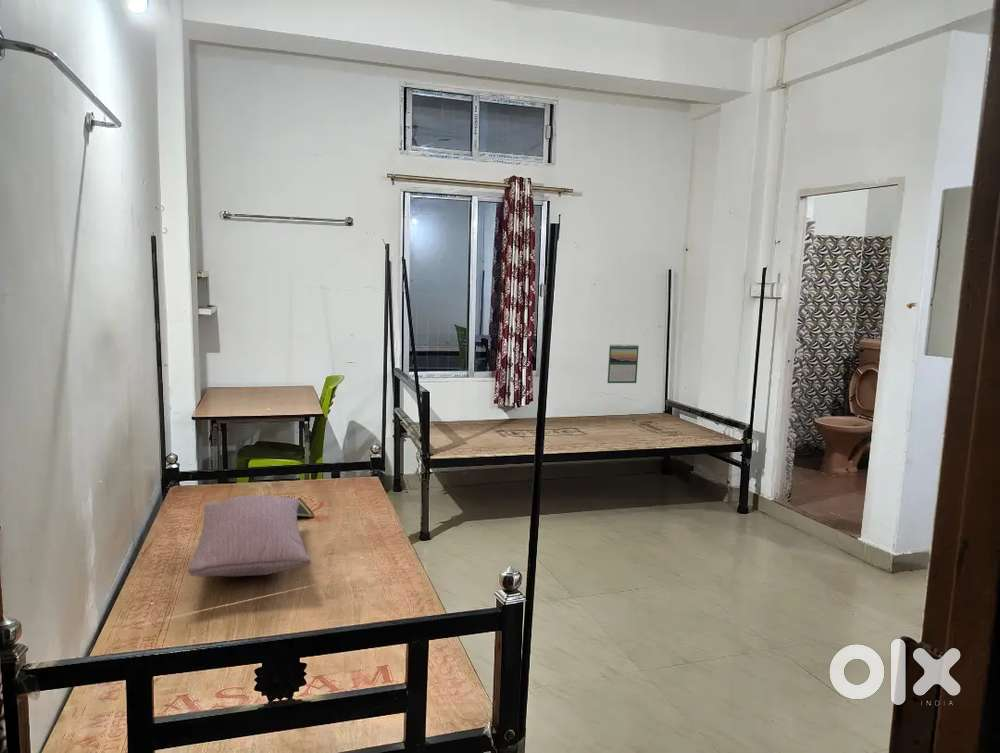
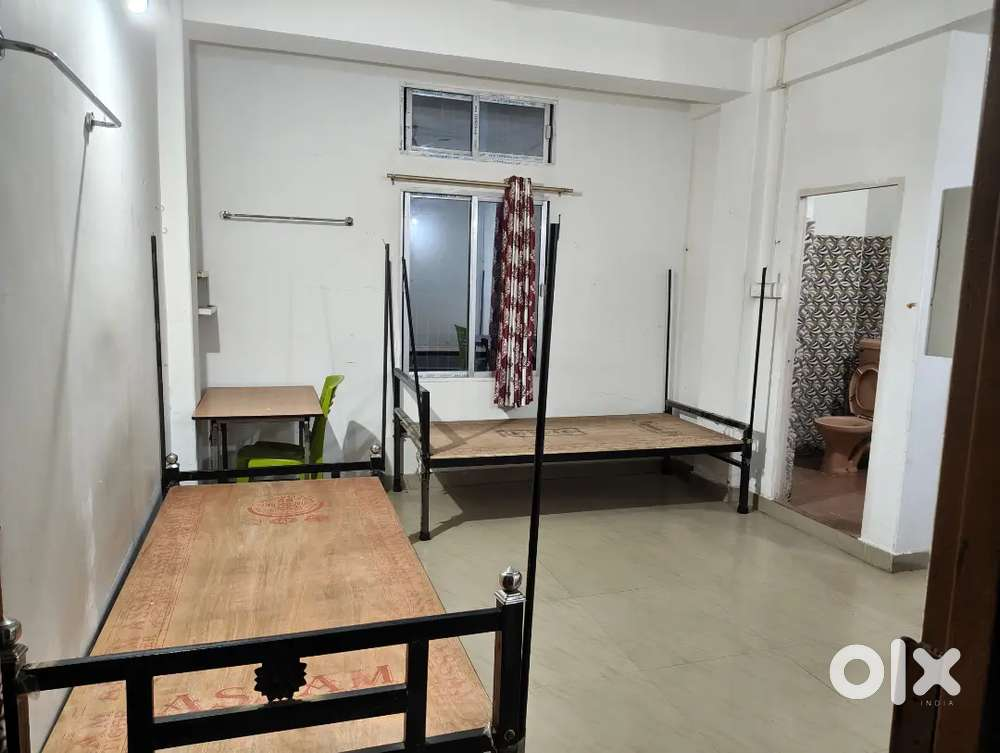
- notepad [266,494,315,518]
- pillow [187,494,312,578]
- calendar [606,343,640,384]
